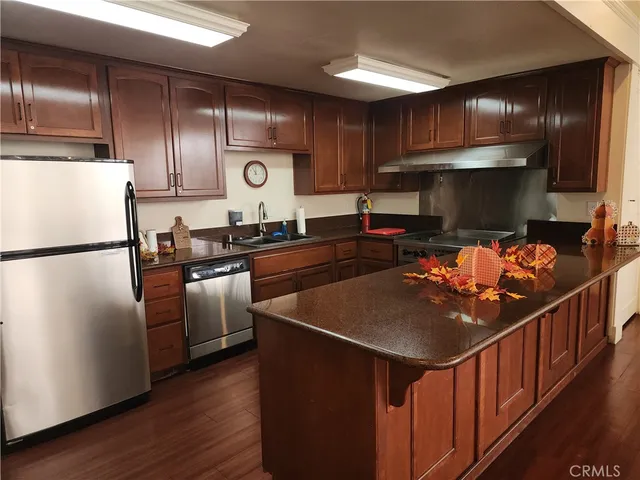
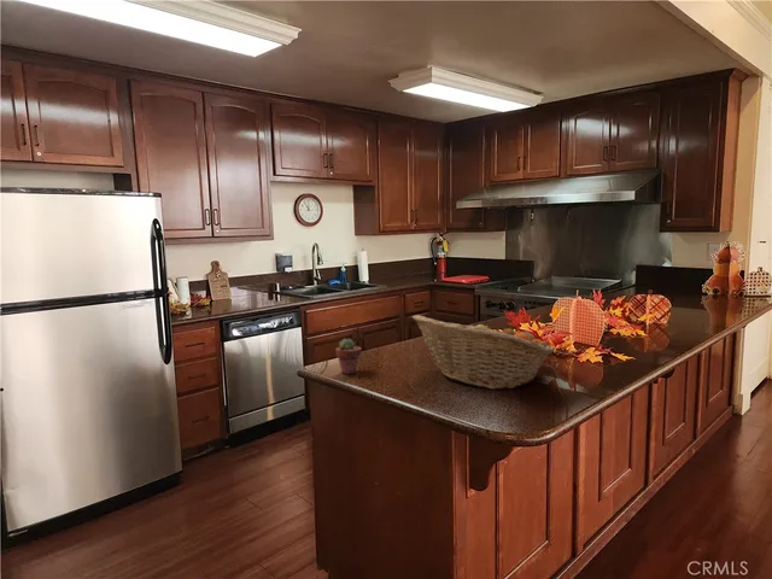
+ fruit basket [411,314,555,391]
+ potted succulent [334,338,362,375]
